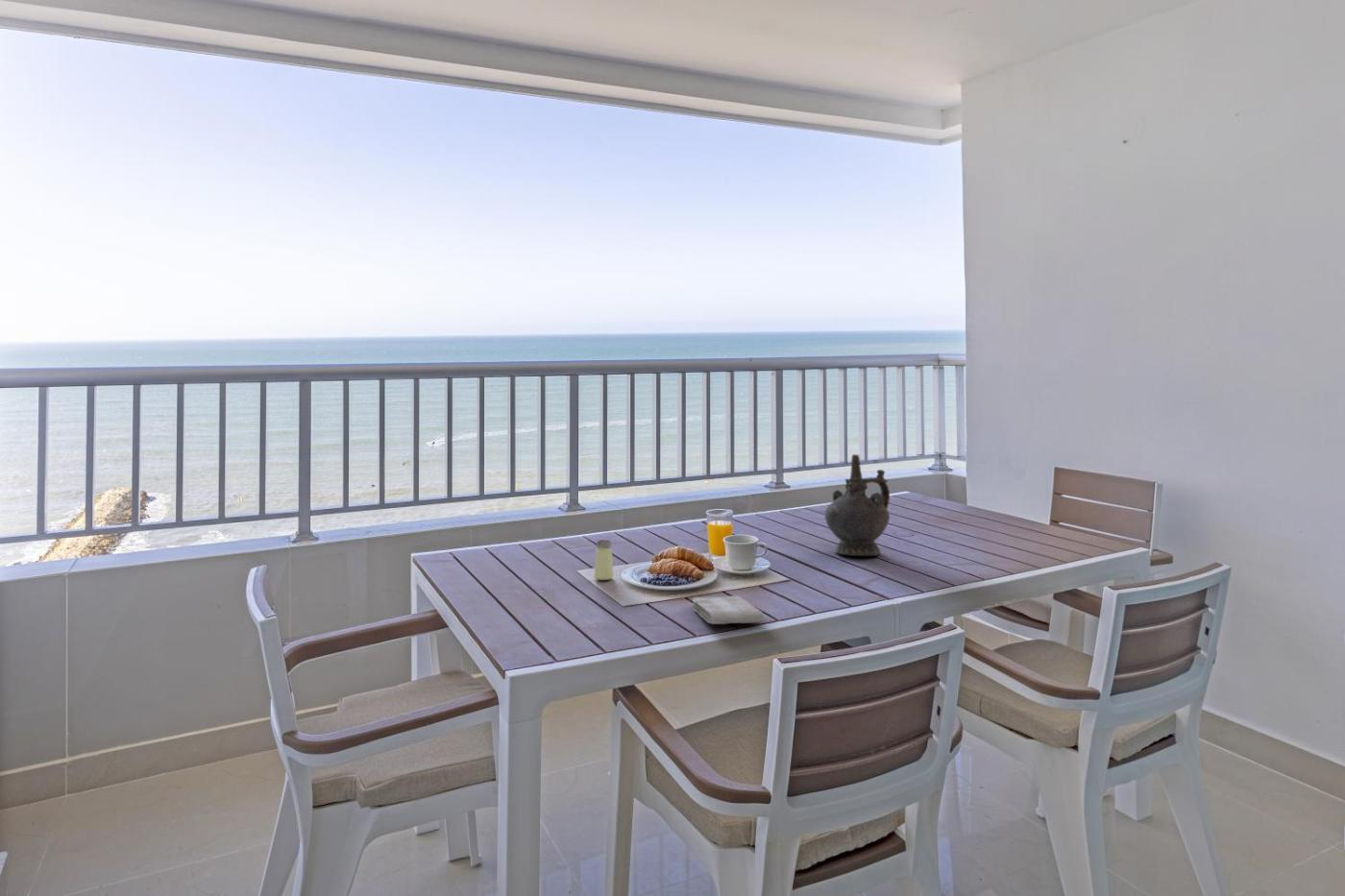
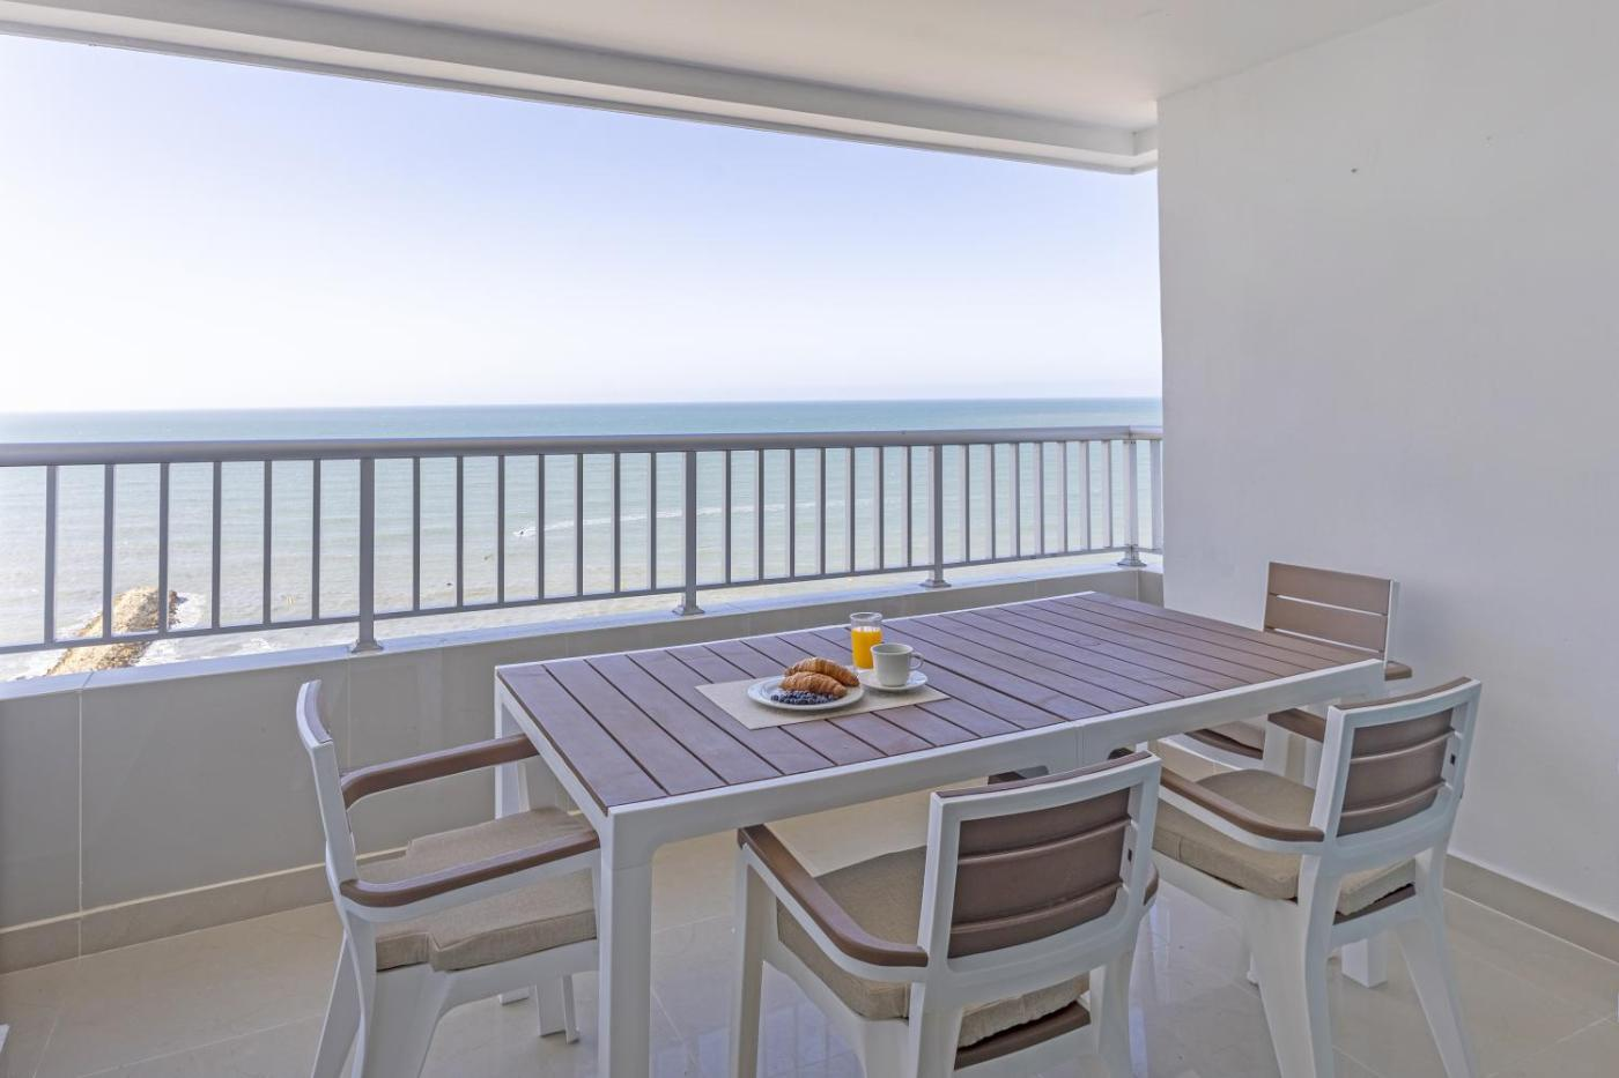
- saltshaker [593,539,615,581]
- washcloth [692,594,766,625]
- ceremonial vessel [823,453,891,557]
